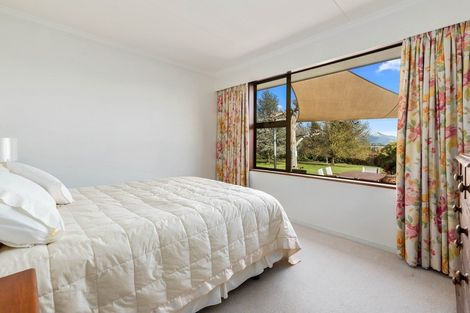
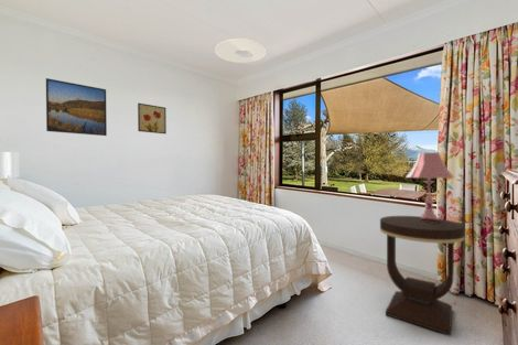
+ side table [379,215,465,336]
+ ceiling light [214,37,268,64]
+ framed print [45,77,108,137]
+ wall art [137,103,168,134]
+ table lamp [404,151,455,223]
